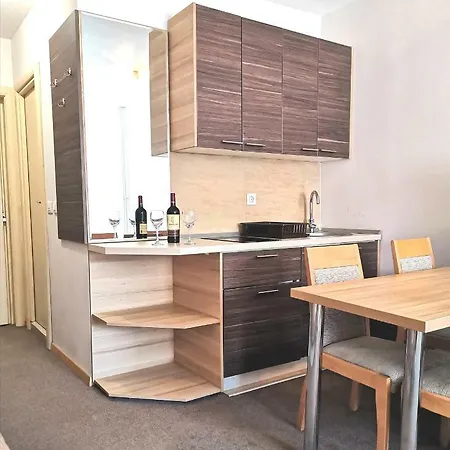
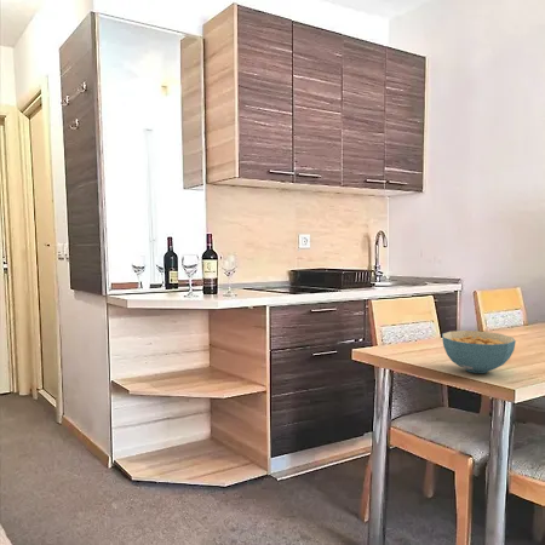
+ cereal bowl [441,329,517,374]
